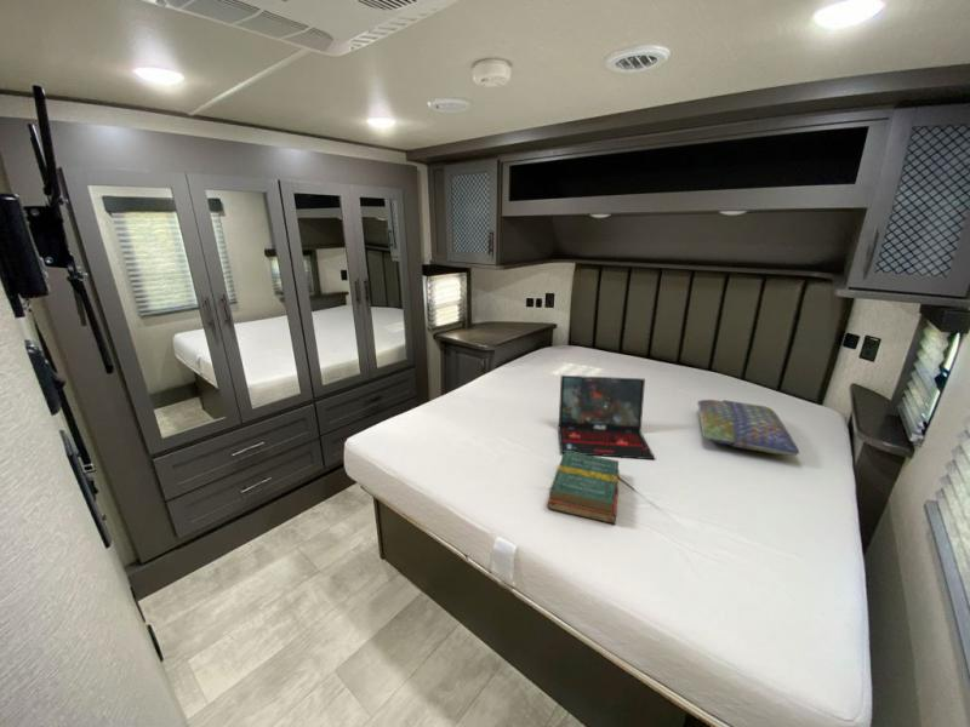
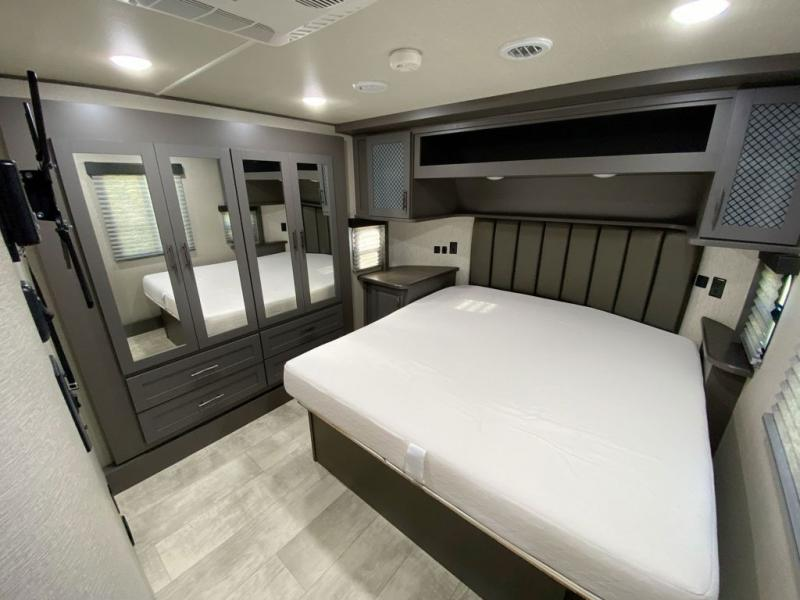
- laptop [557,374,656,460]
- cushion [696,399,800,457]
- hardback book [546,451,621,526]
